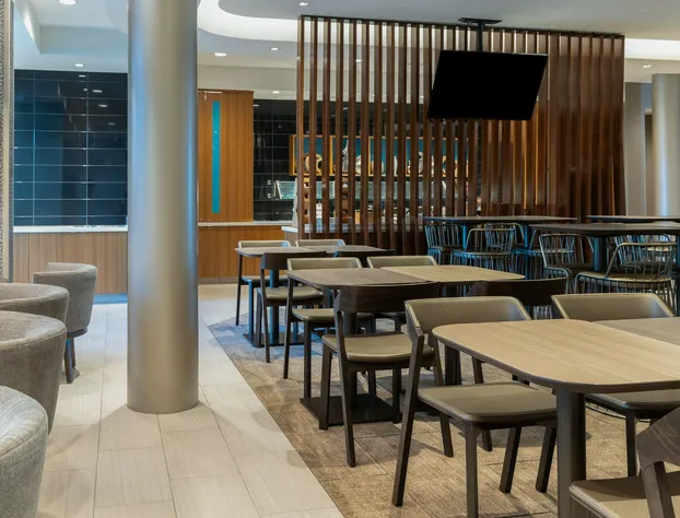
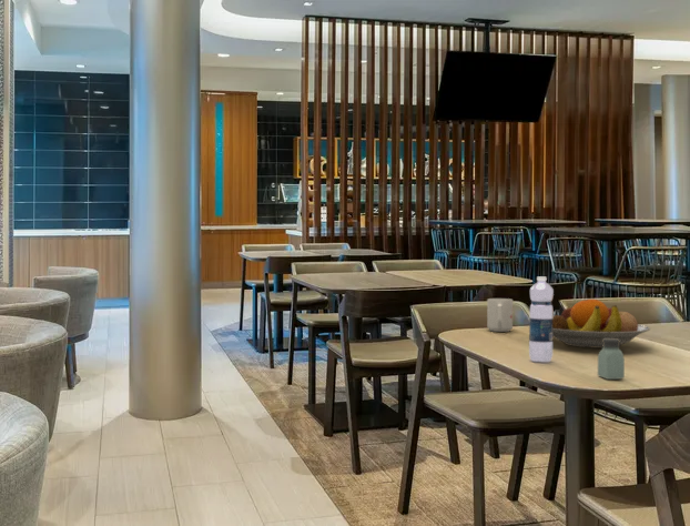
+ fruit bowl [552,299,651,350]
+ saltshaker [597,338,626,381]
+ mug [486,297,514,333]
+ water bottle [528,276,555,363]
